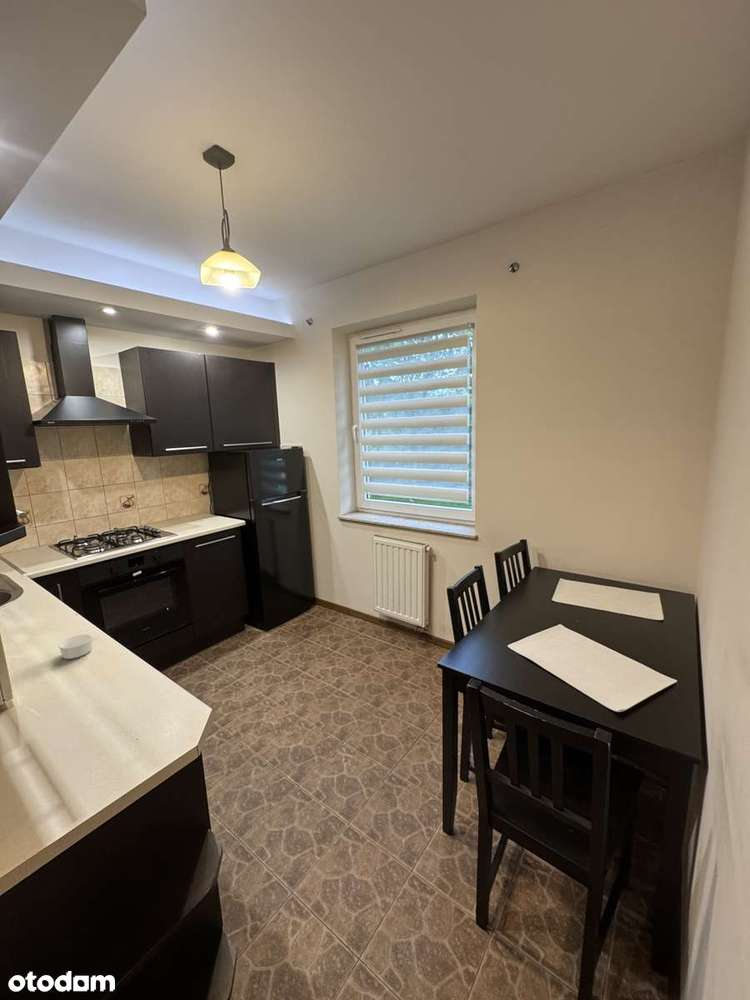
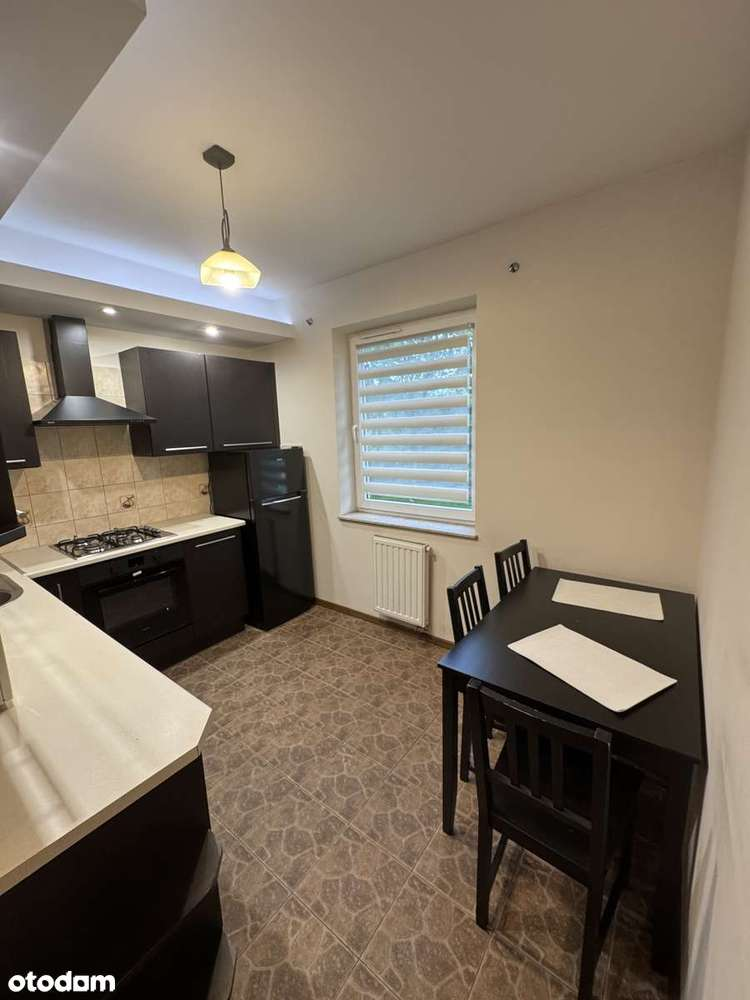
- ramekin [58,633,93,660]
